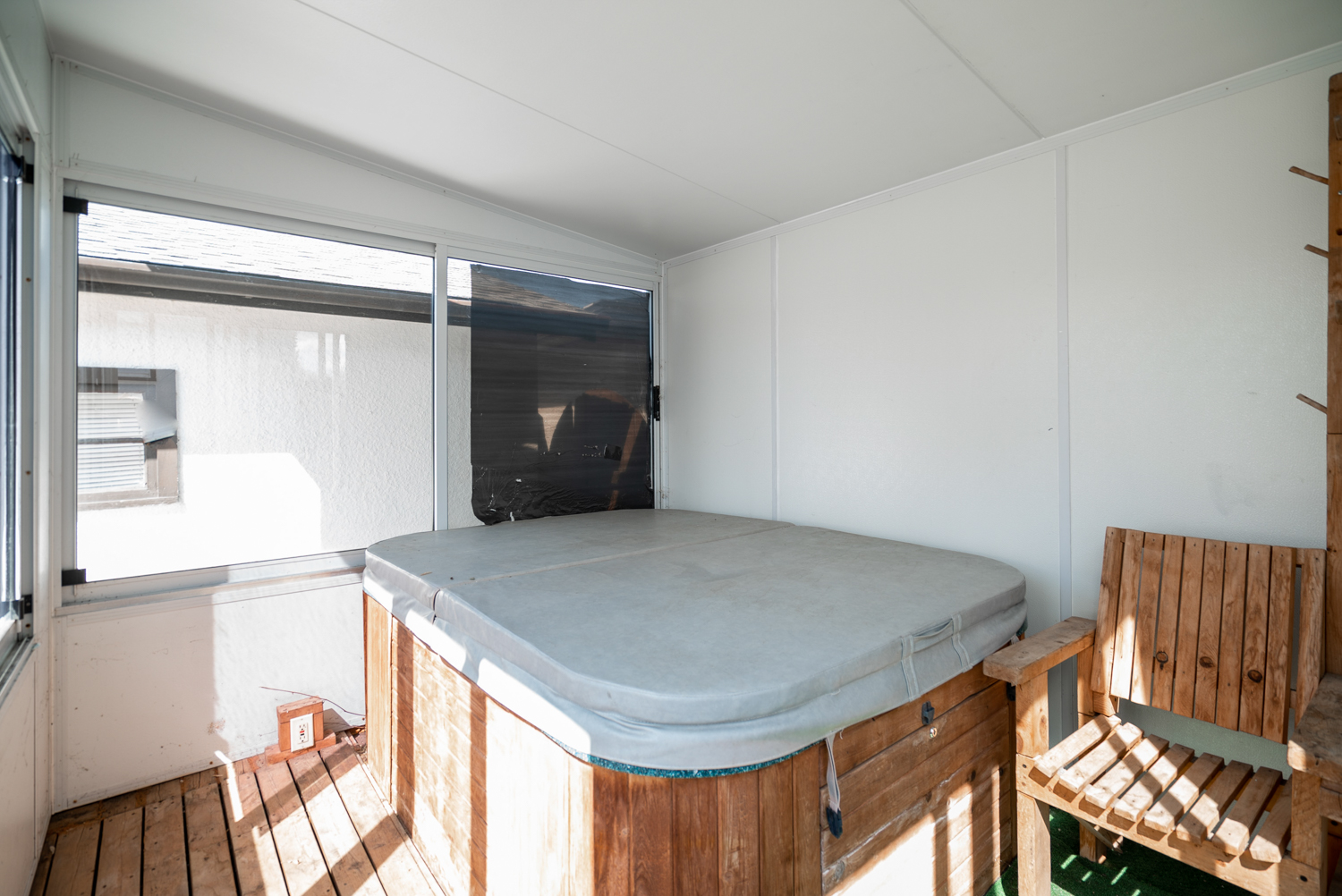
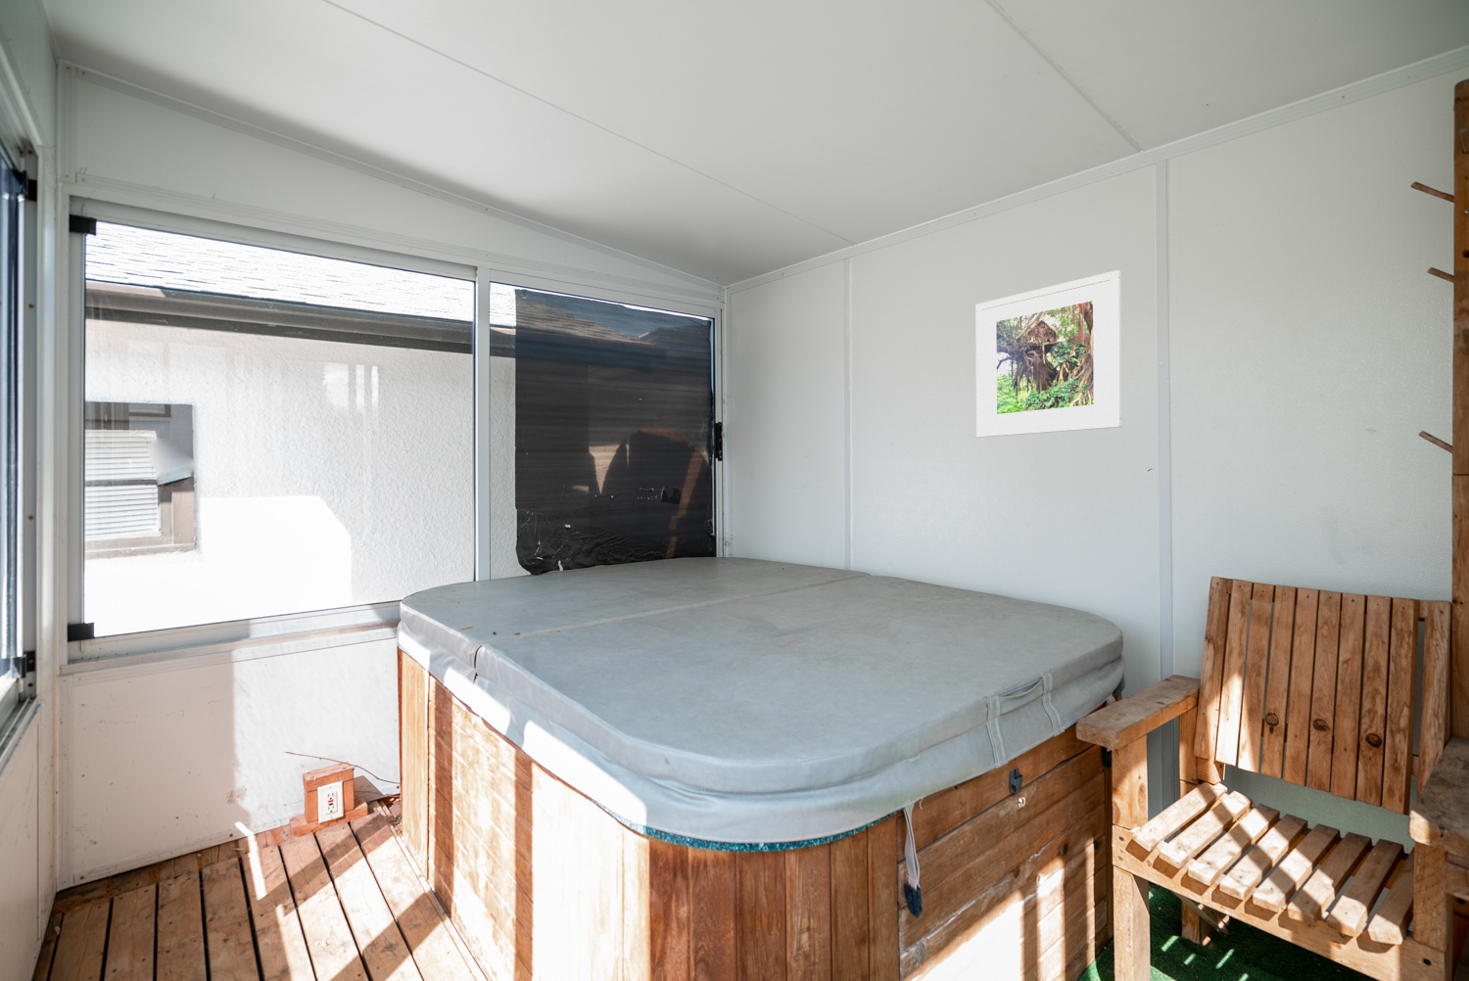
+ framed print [975,269,1122,439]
